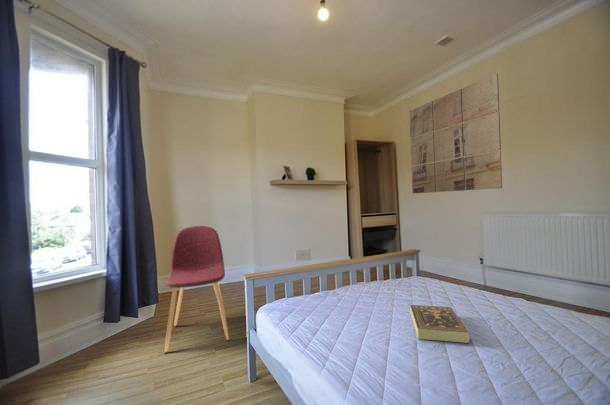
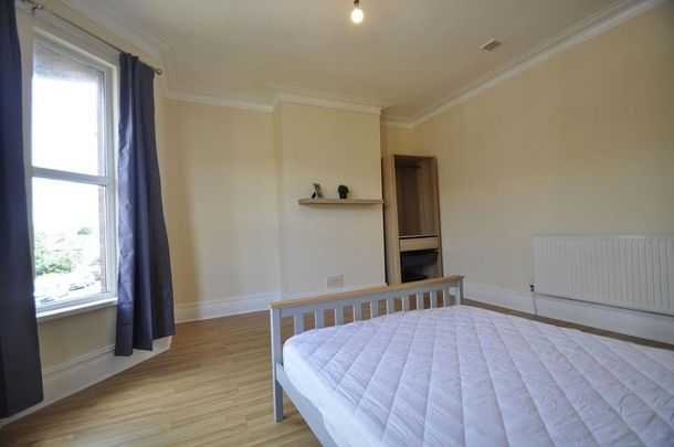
- chair [163,225,230,354]
- wall art [408,73,503,194]
- book [409,304,471,344]
